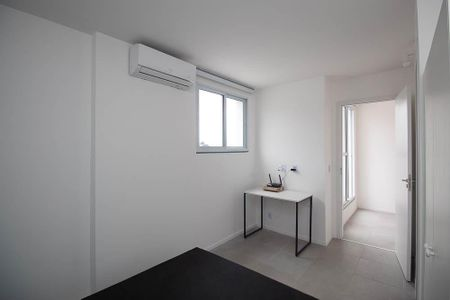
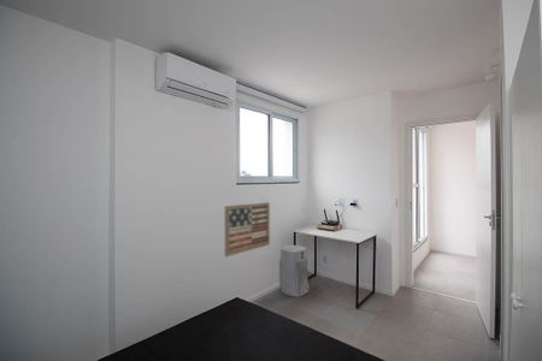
+ wall art [224,201,271,258]
+ air purifier [278,244,310,298]
